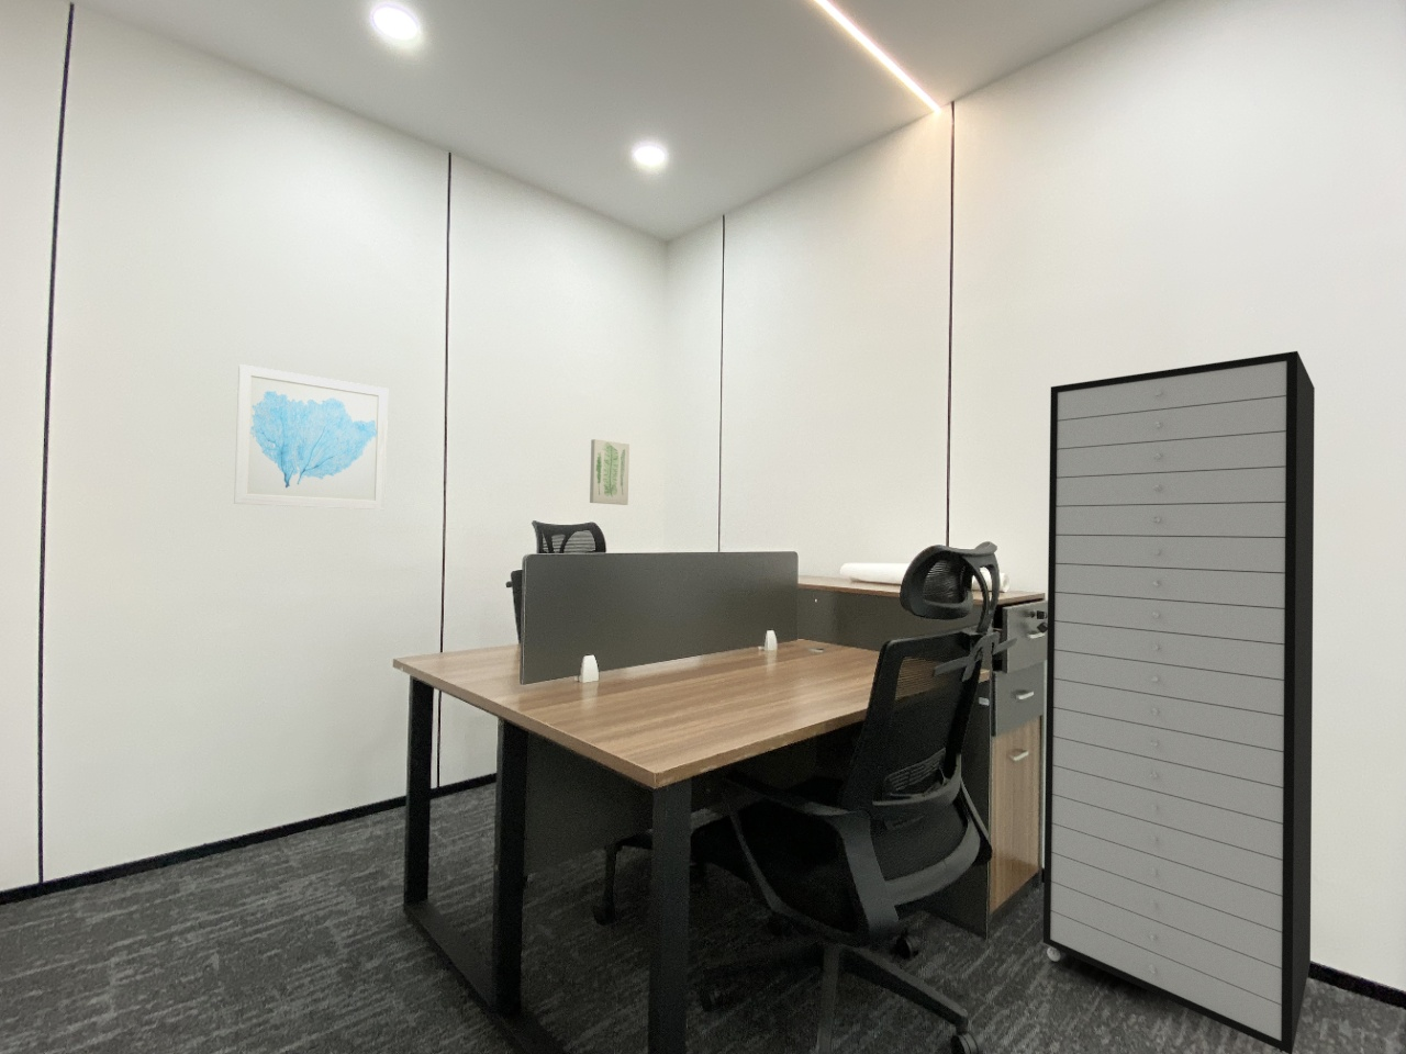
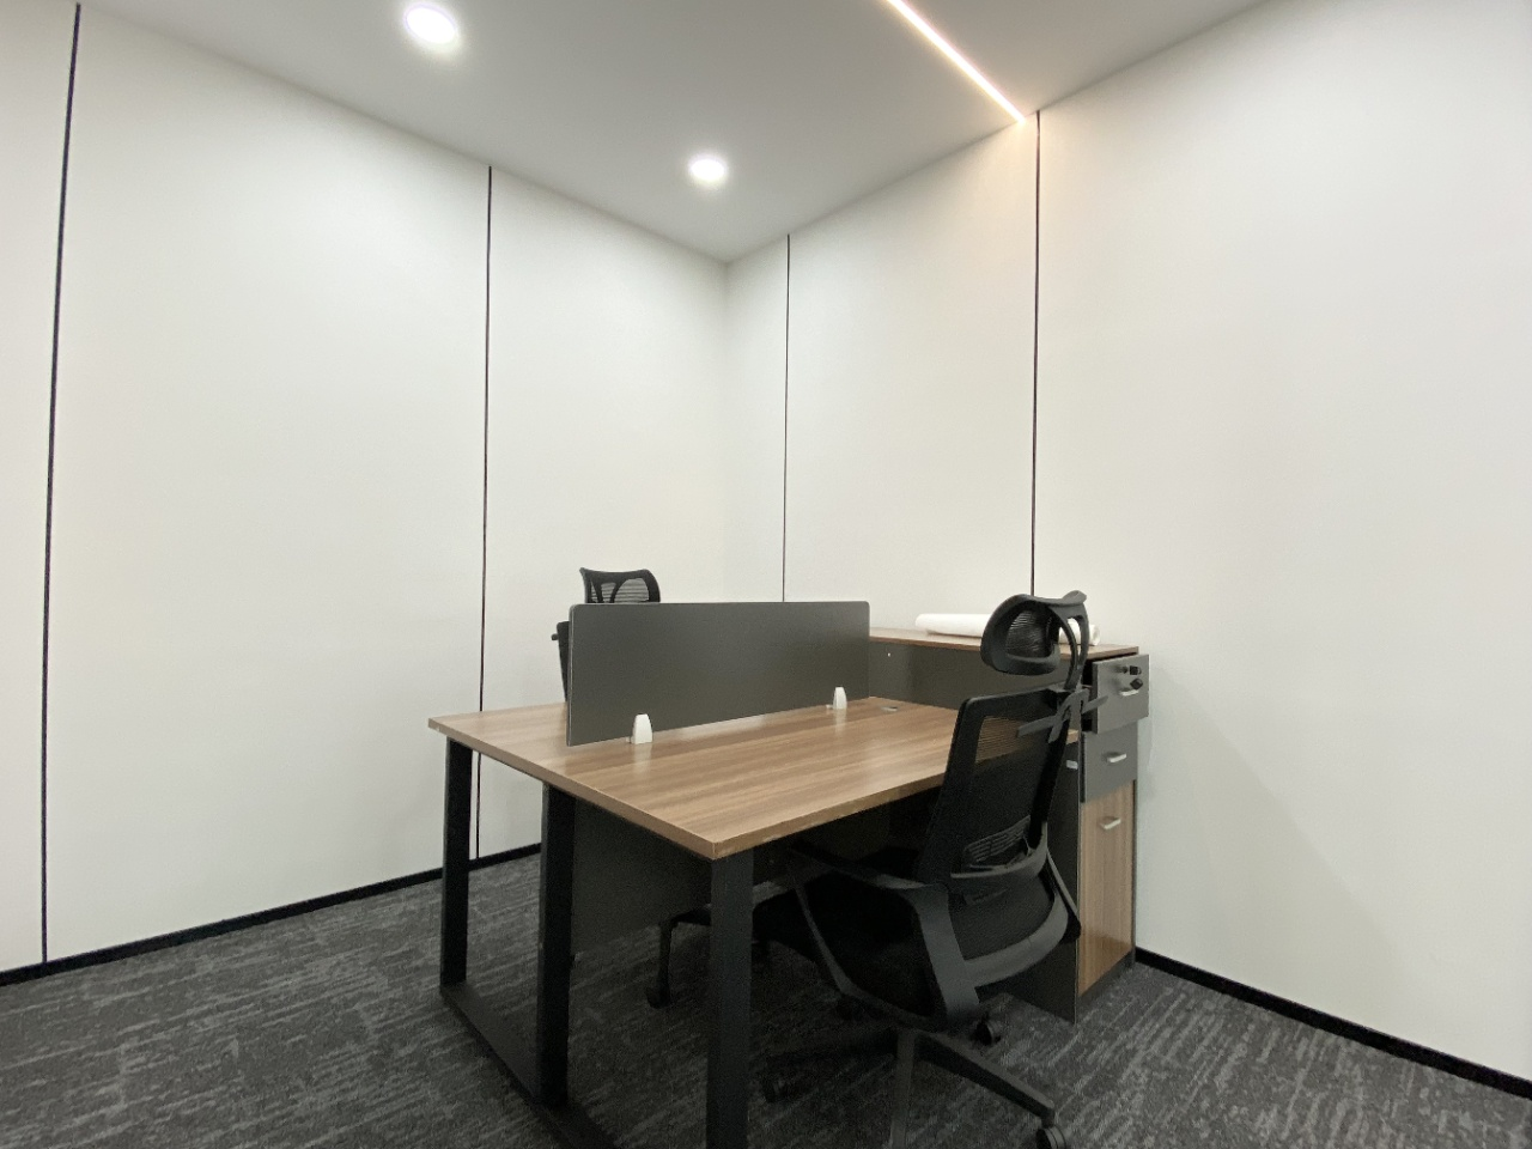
- storage cabinet [1043,350,1316,1054]
- wall art [232,363,389,512]
- wall art [589,438,631,506]
